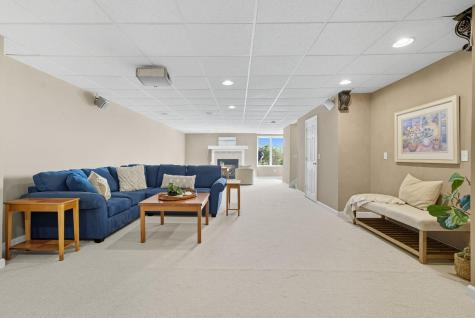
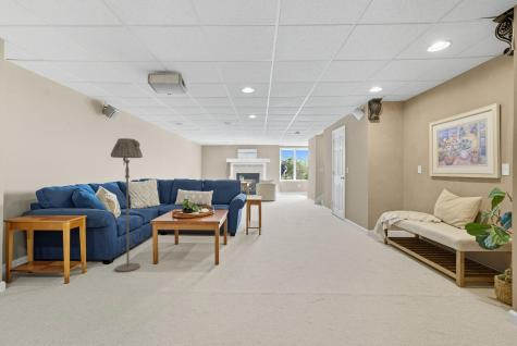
+ floor lamp [110,137,144,273]
